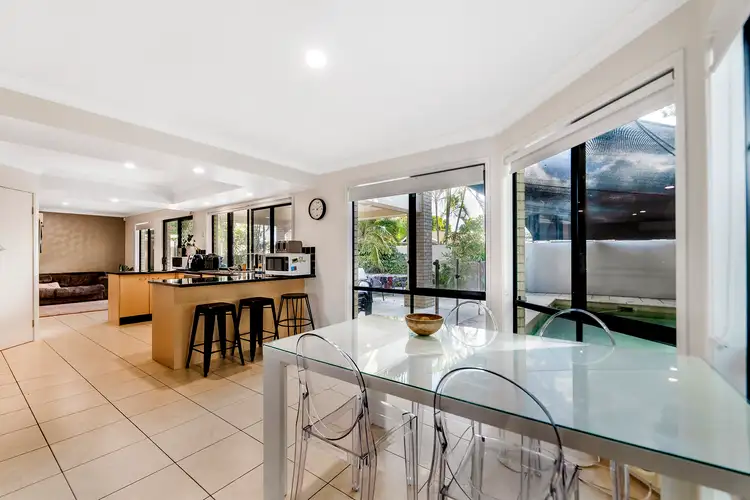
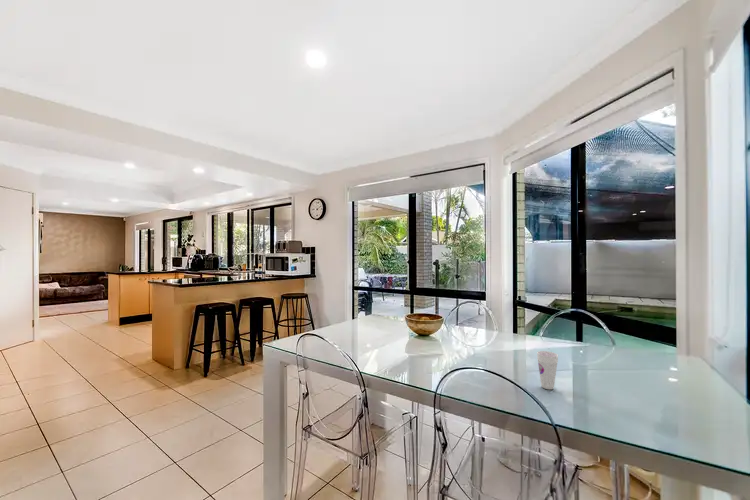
+ cup [536,350,559,390]
